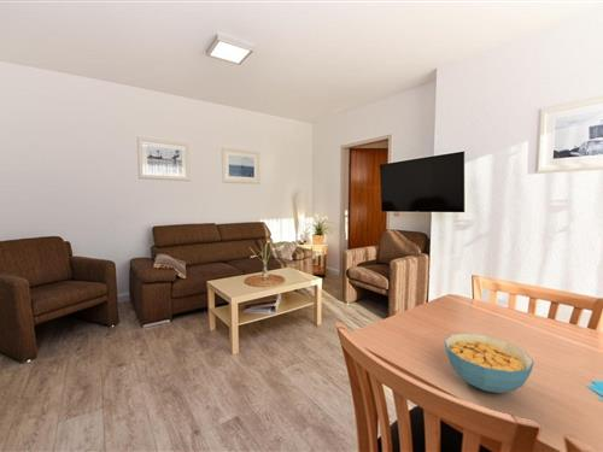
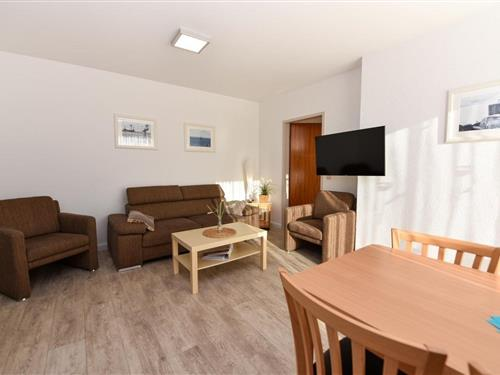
- cereal bowl [444,333,535,394]
